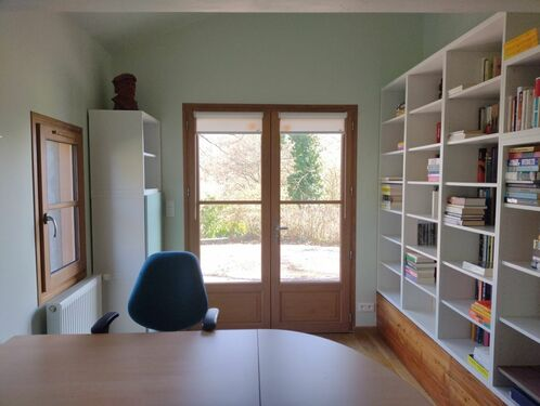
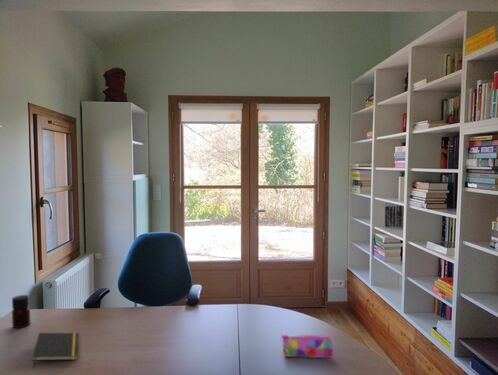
+ notepad [31,332,80,370]
+ pencil case [280,334,334,359]
+ bottle [11,294,31,329]
